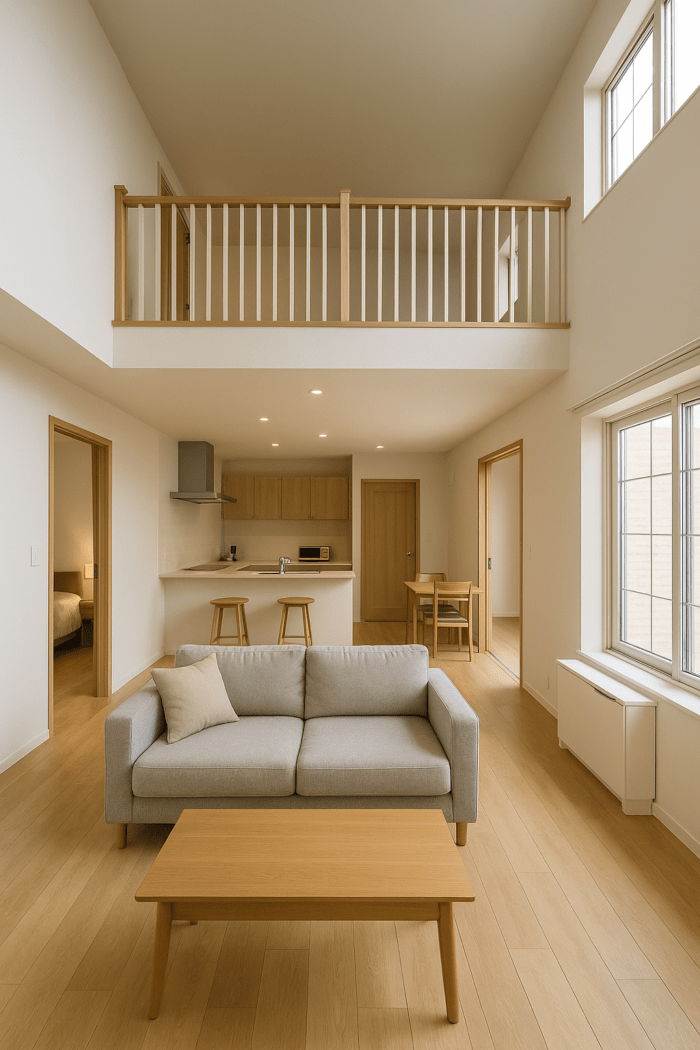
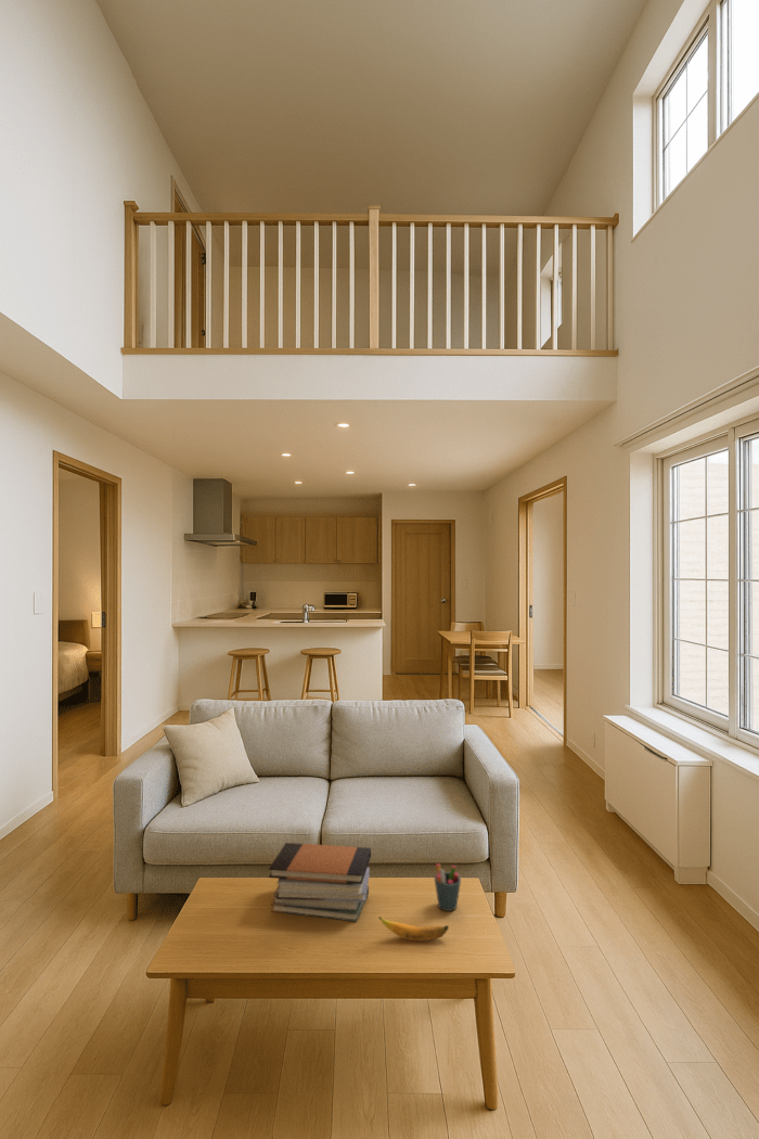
+ banana [377,916,450,943]
+ pen holder [434,862,462,912]
+ book stack [268,842,372,923]
